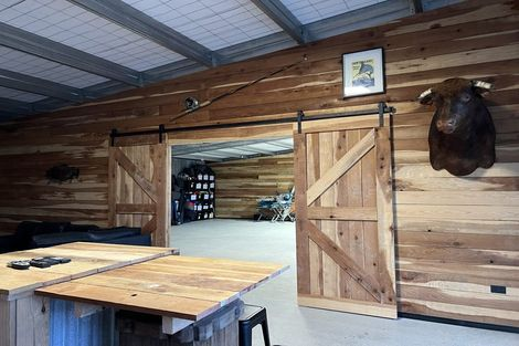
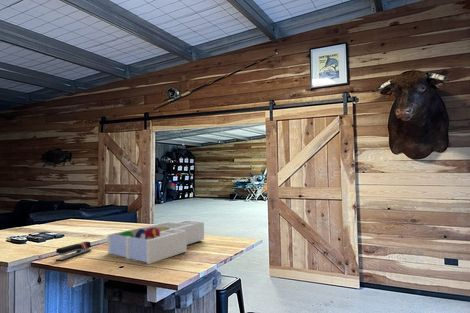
+ stapler [55,241,92,262]
+ desk organizer [107,219,205,265]
